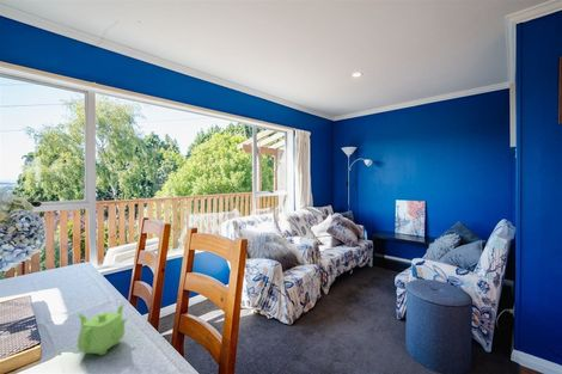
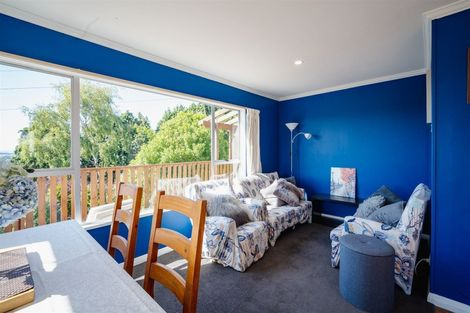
- teapot [77,302,129,356]
